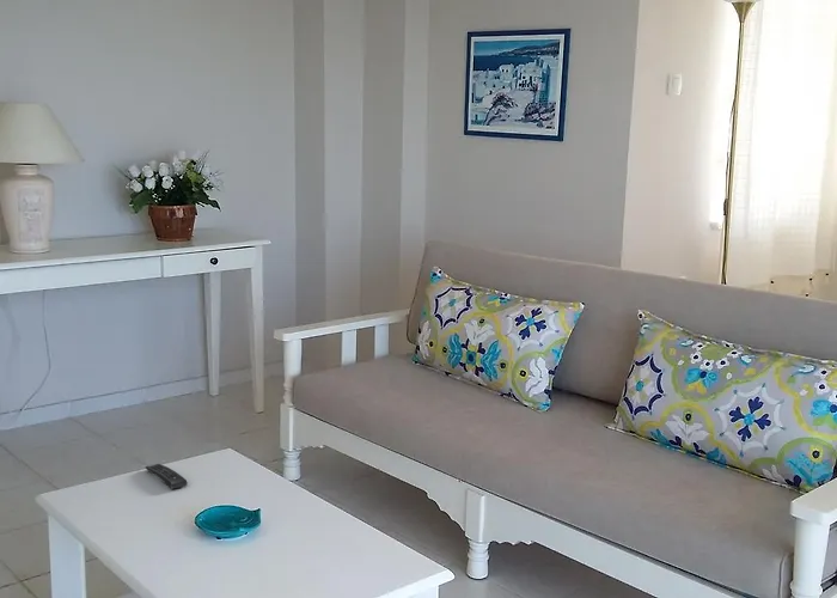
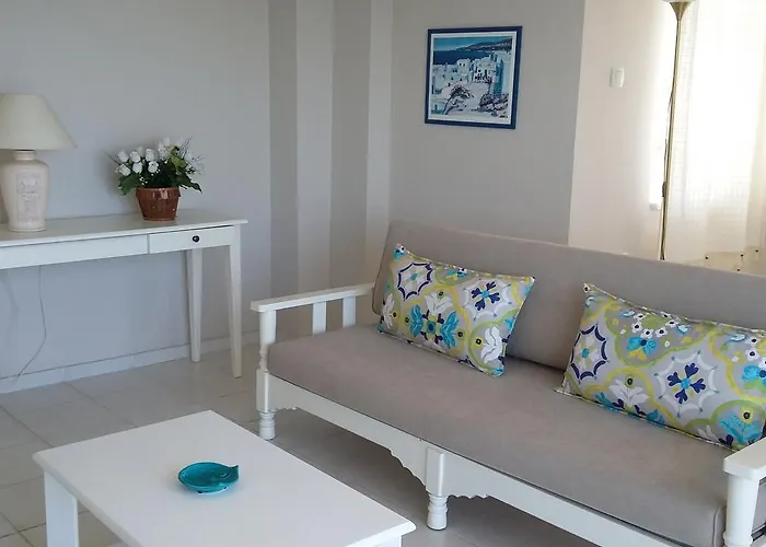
- remote control [145,463,189,490]
